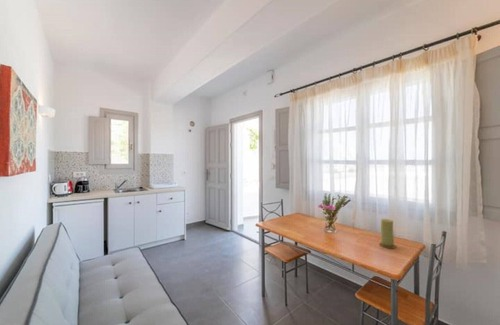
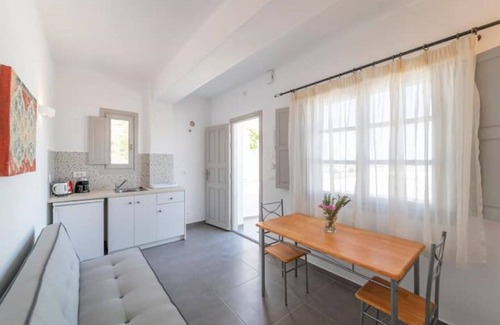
- candle [378,218,397,249]
